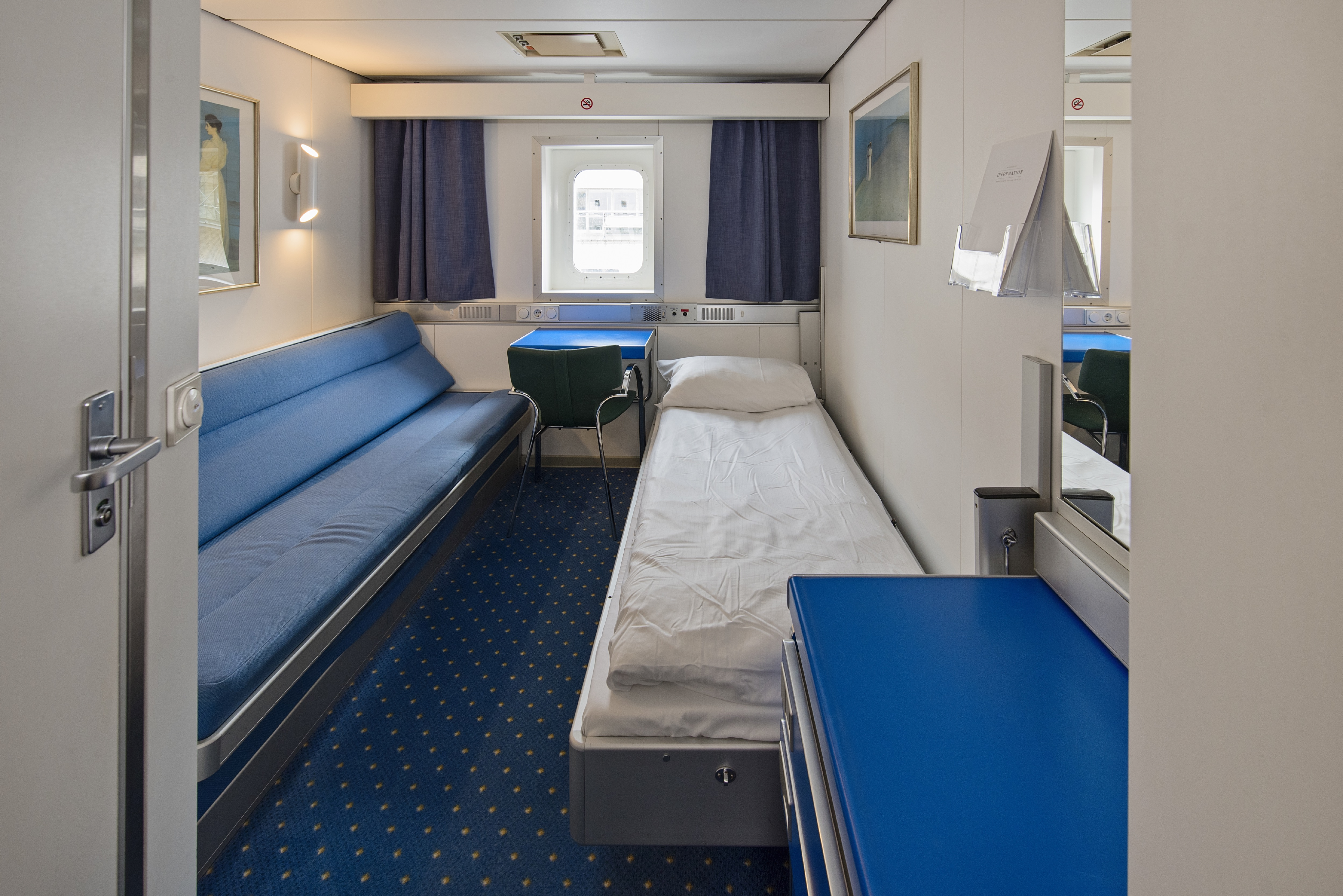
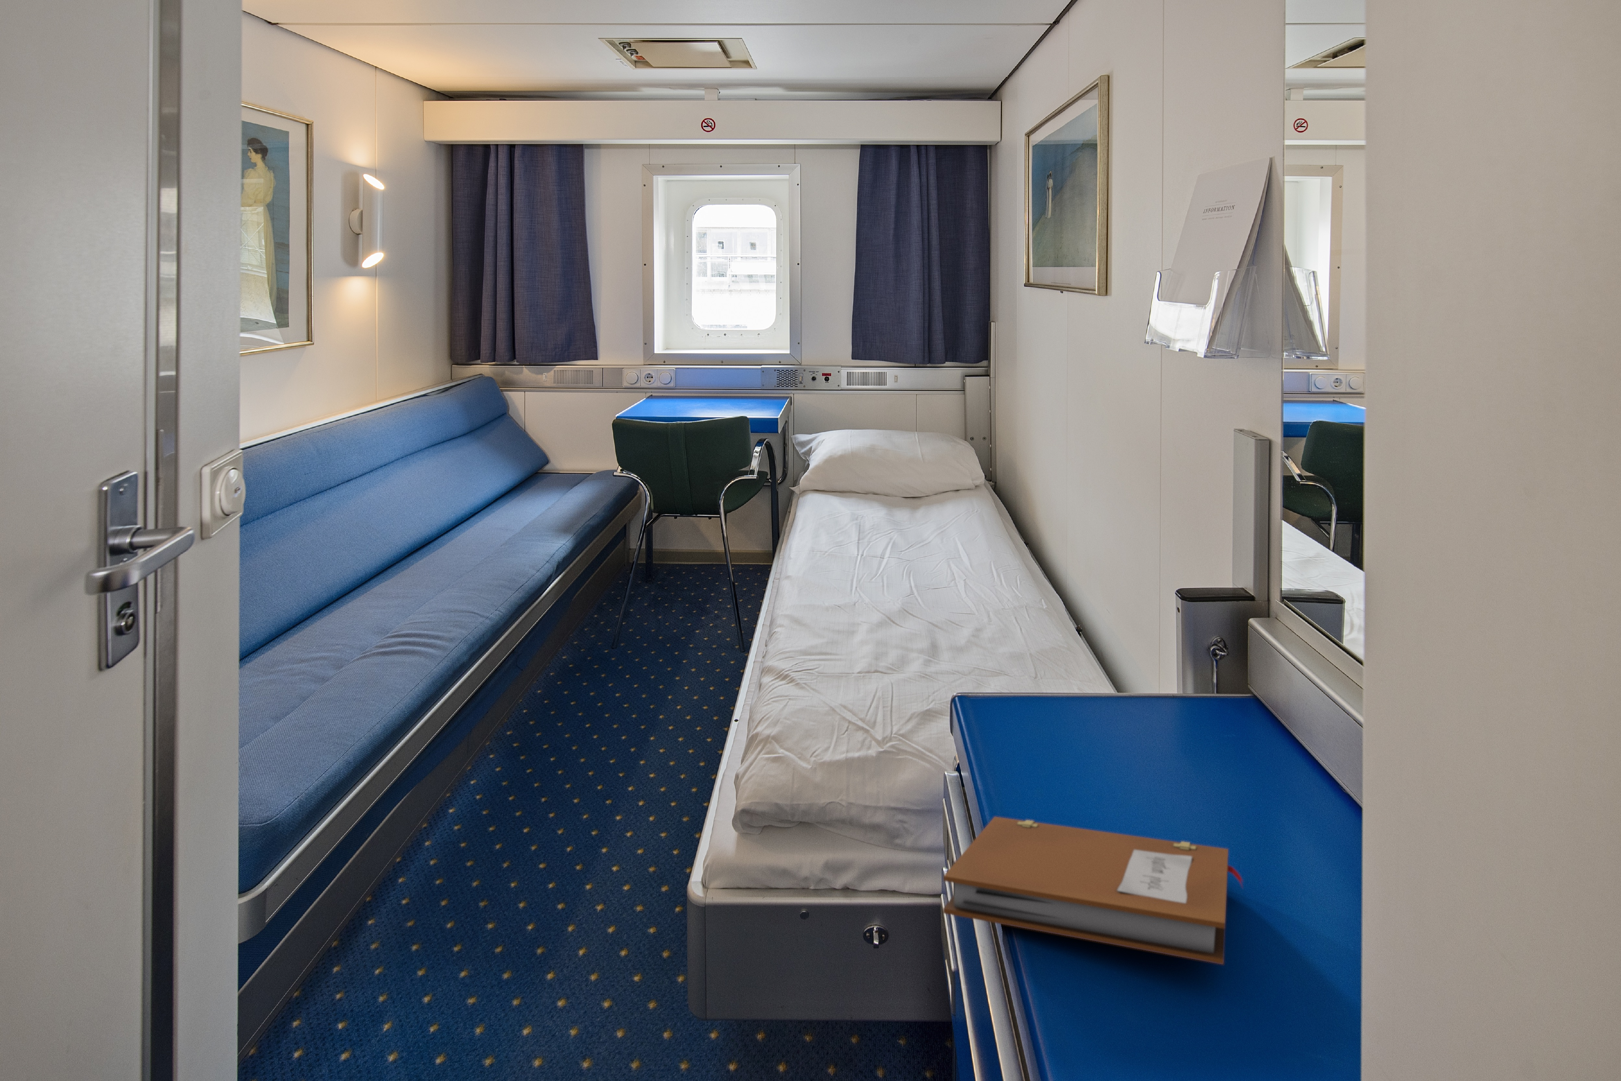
+ notebook [943,816,1243,965]
